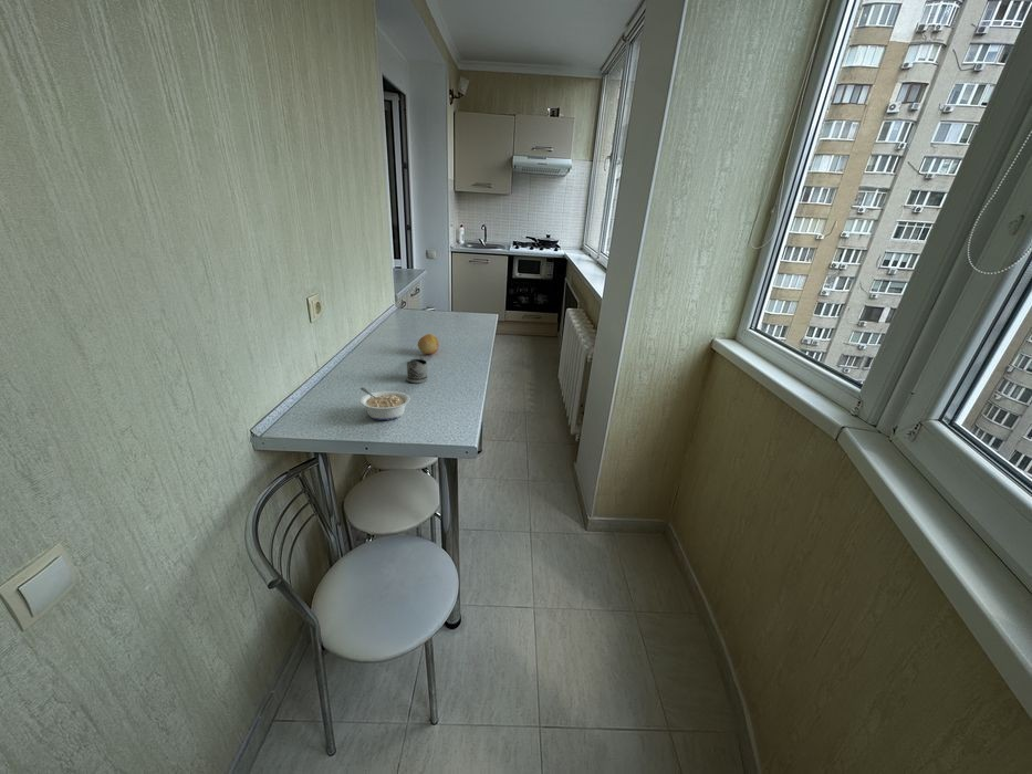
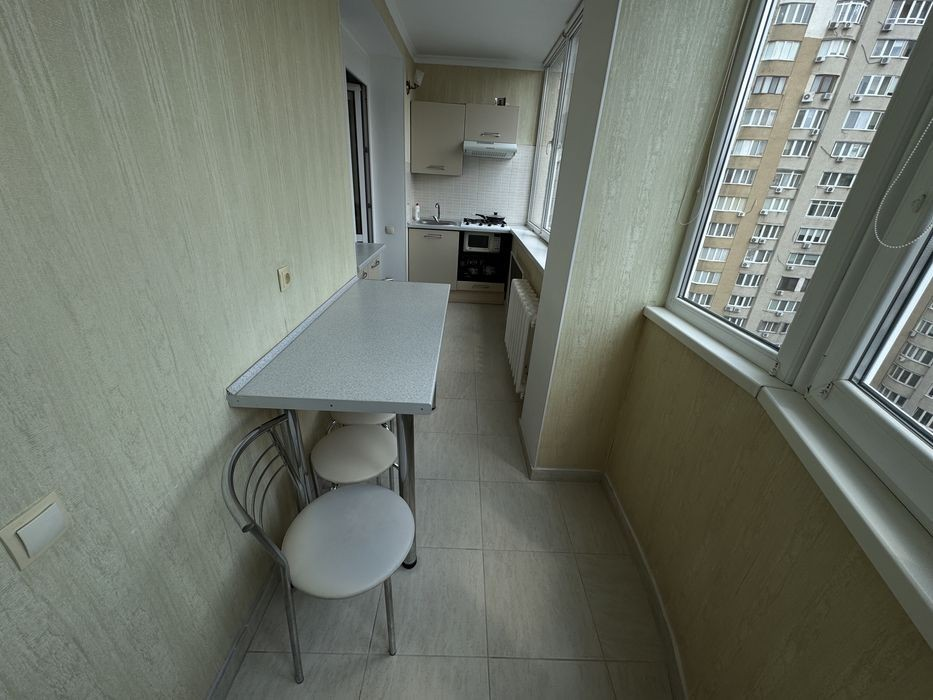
- fruit [417,333,440,355]
- legume [359,387,411,421]
- tea glass holder [406,356,429,384]
